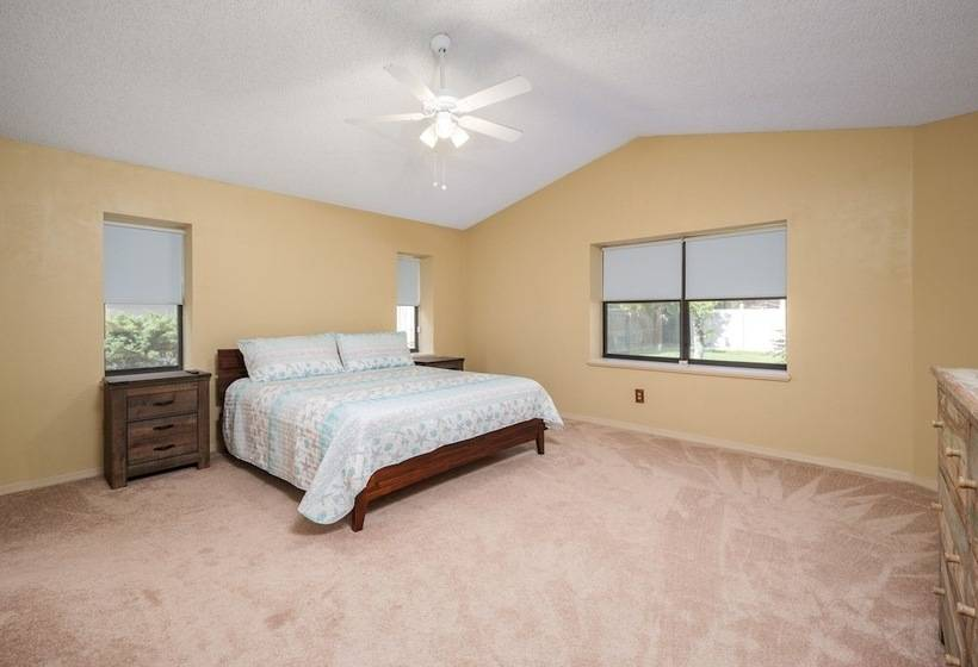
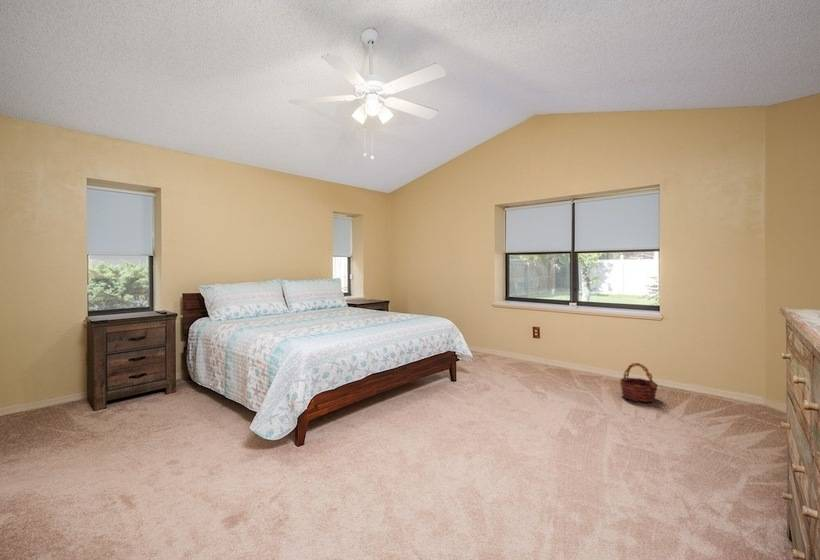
+ basket [619,362,659,403]
